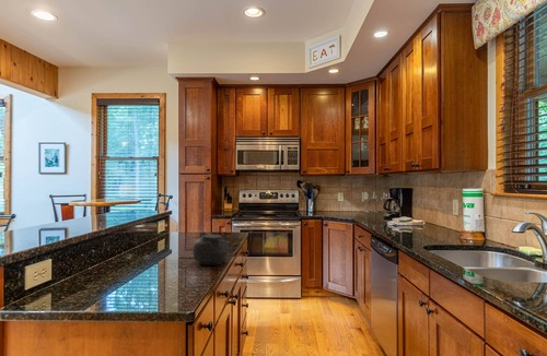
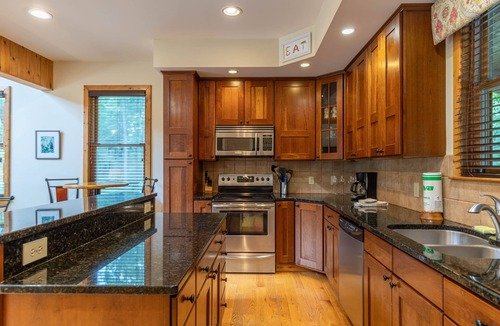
- teapot [189,232,230,266]
